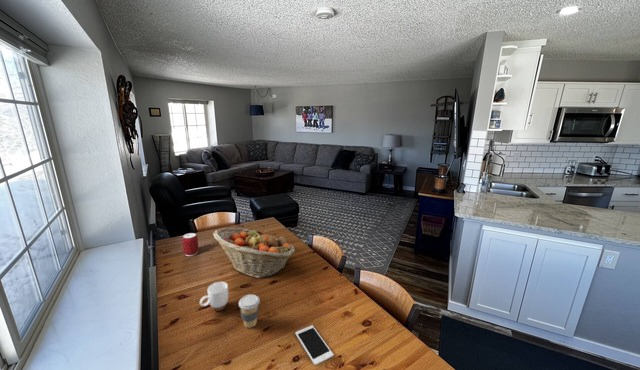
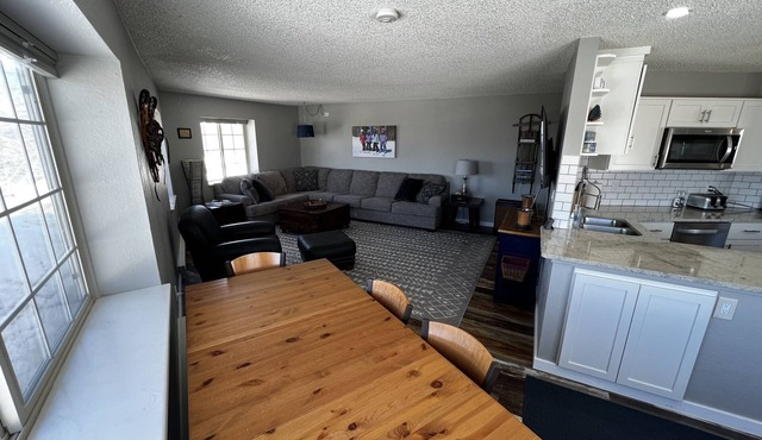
- coffee cup [238,293,261,329]
- cell phone [294,324,335,366]
- mug [199,281,229,312]
- can [181,232,200,257]
- fruit basket [212,227,296,279]
